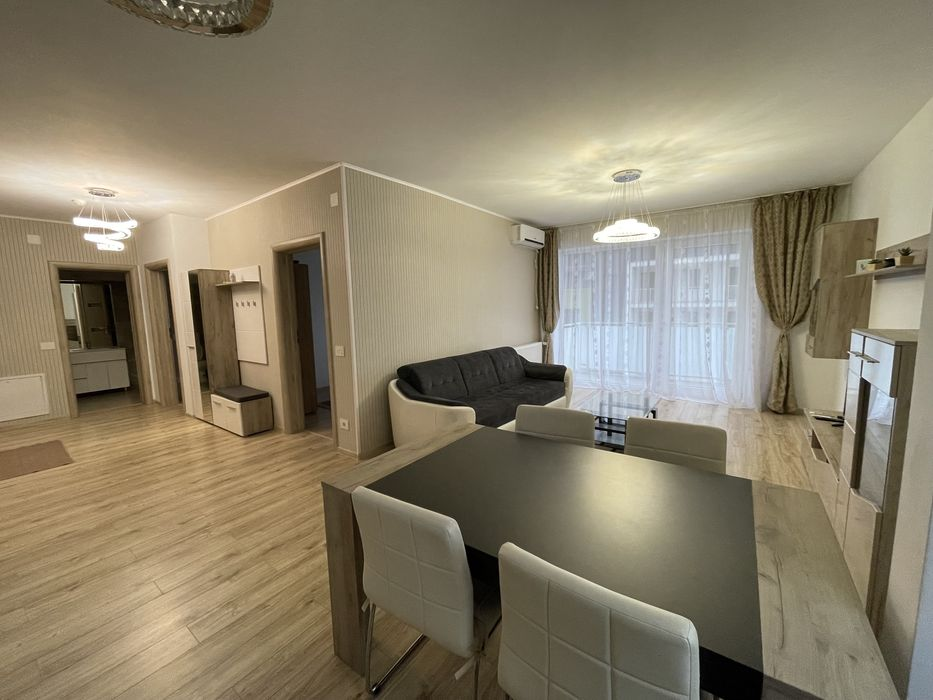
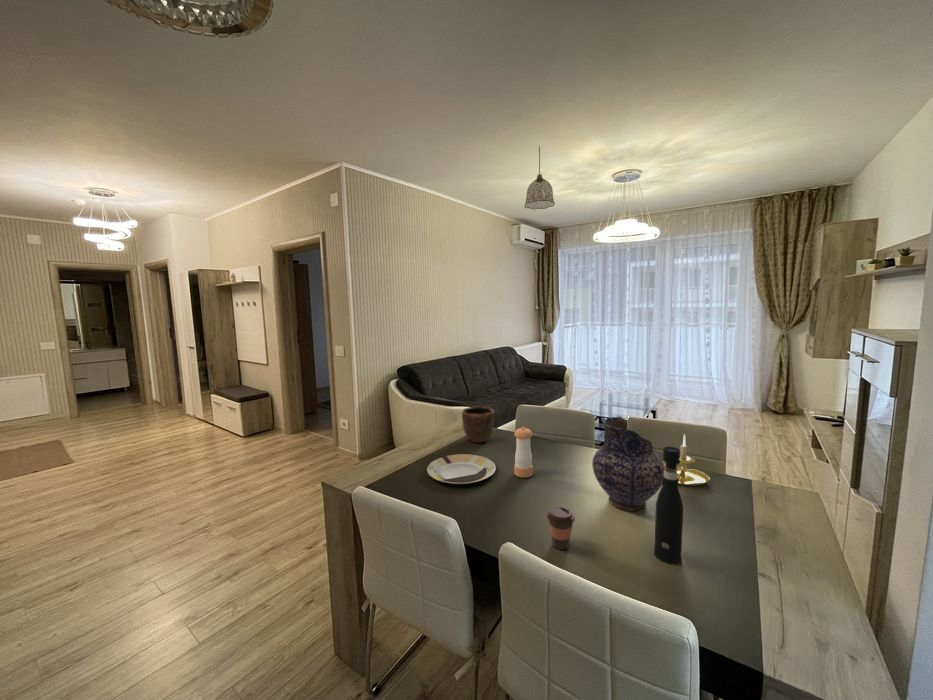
+ pepper shaker [513,426,534,479]
+ coffee cup [546,505,576,551]
+ candle holder [663,433,711,487]
+ pendant lamp [523,145,556,210]
+ bowl [461,406,495,444]
+ plate [426,453,497,485]
+ pepper grinder [653,446,684,565]
+ pottery [591,415,665,512]
